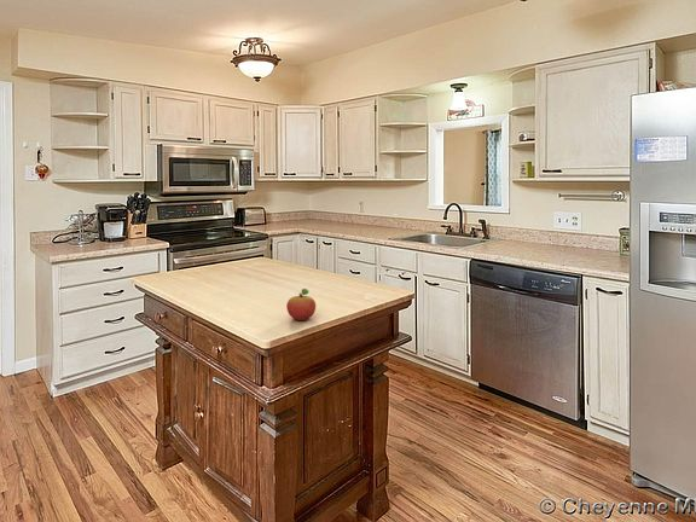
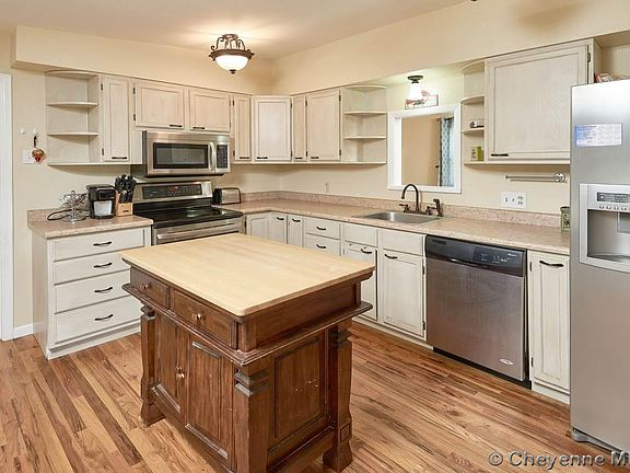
- fruit [285,288,317,321]
